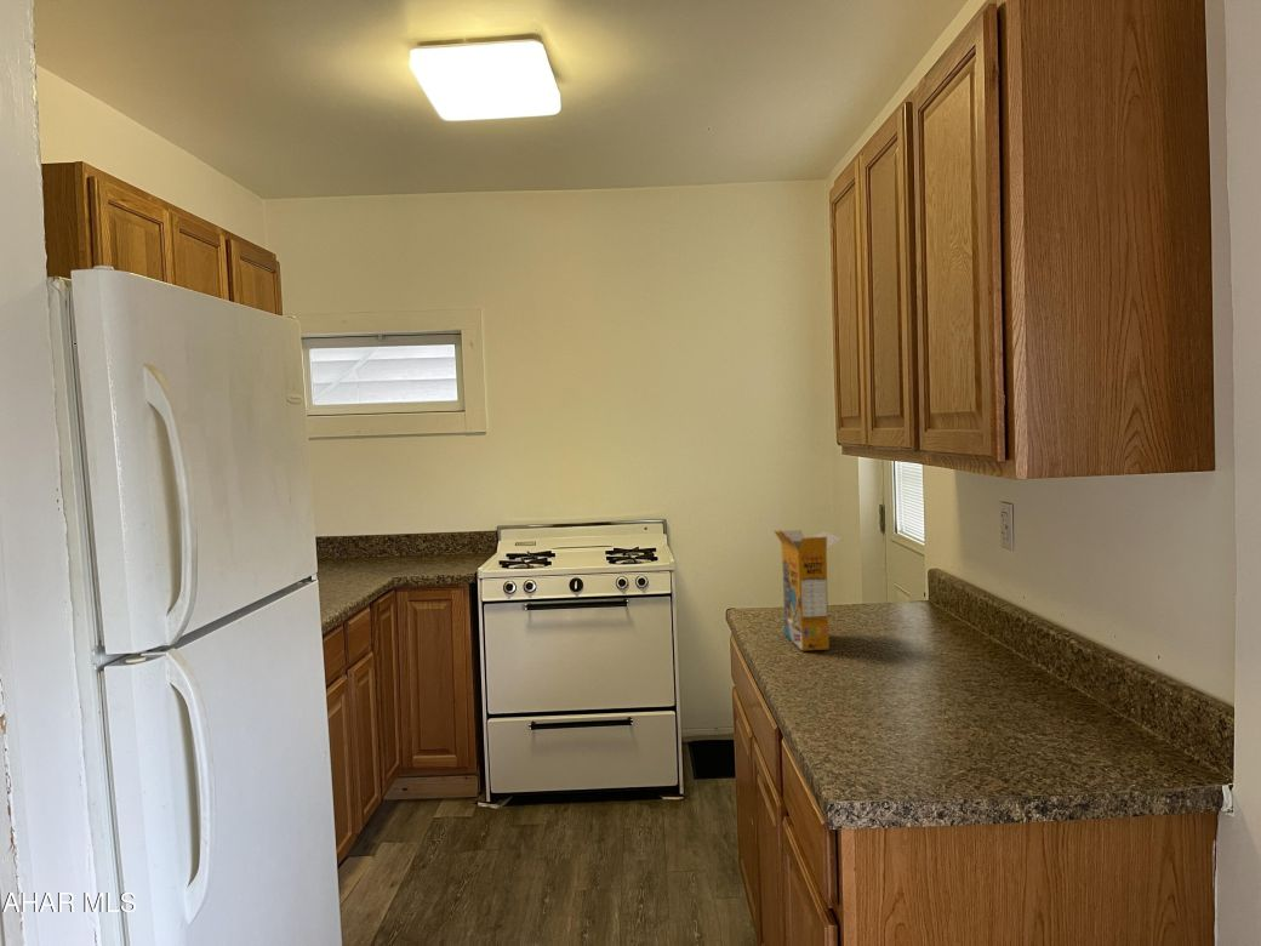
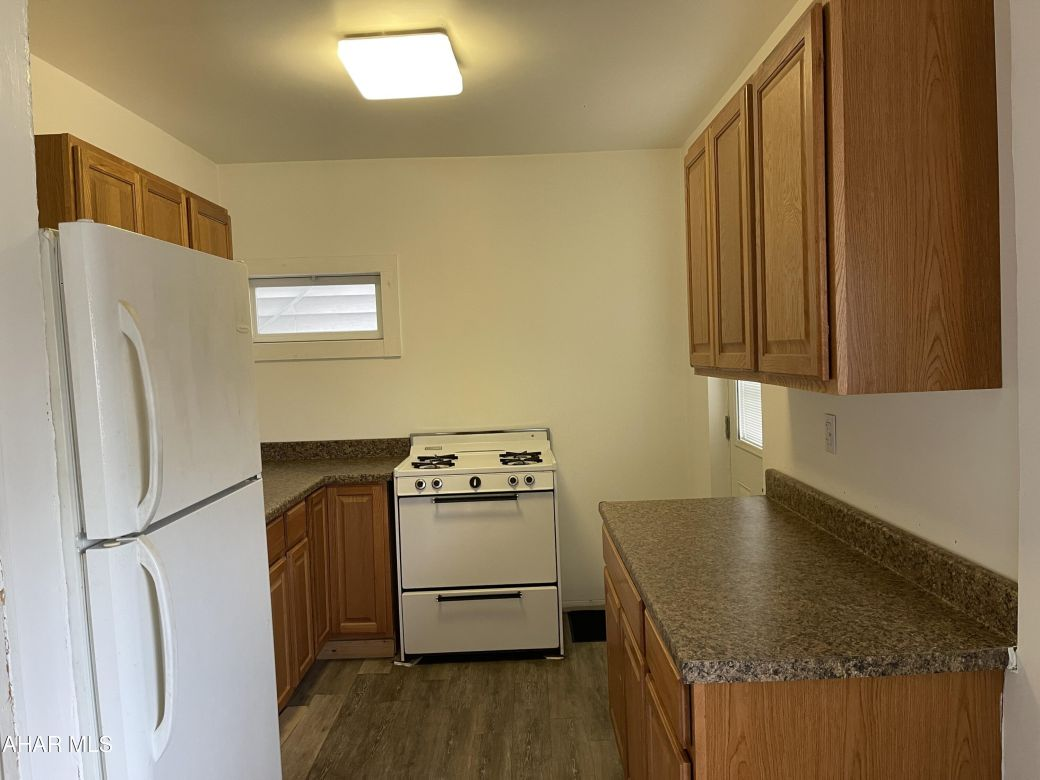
- cereal box [772,529,844,651]
